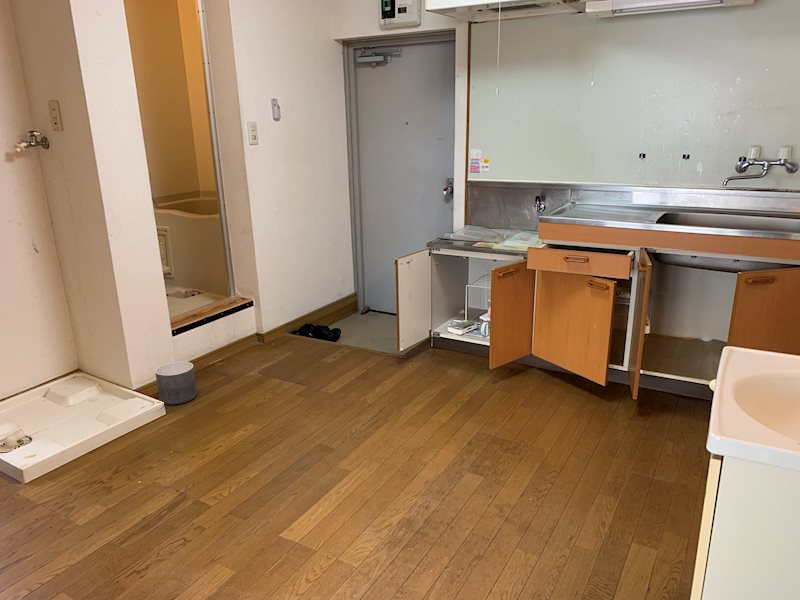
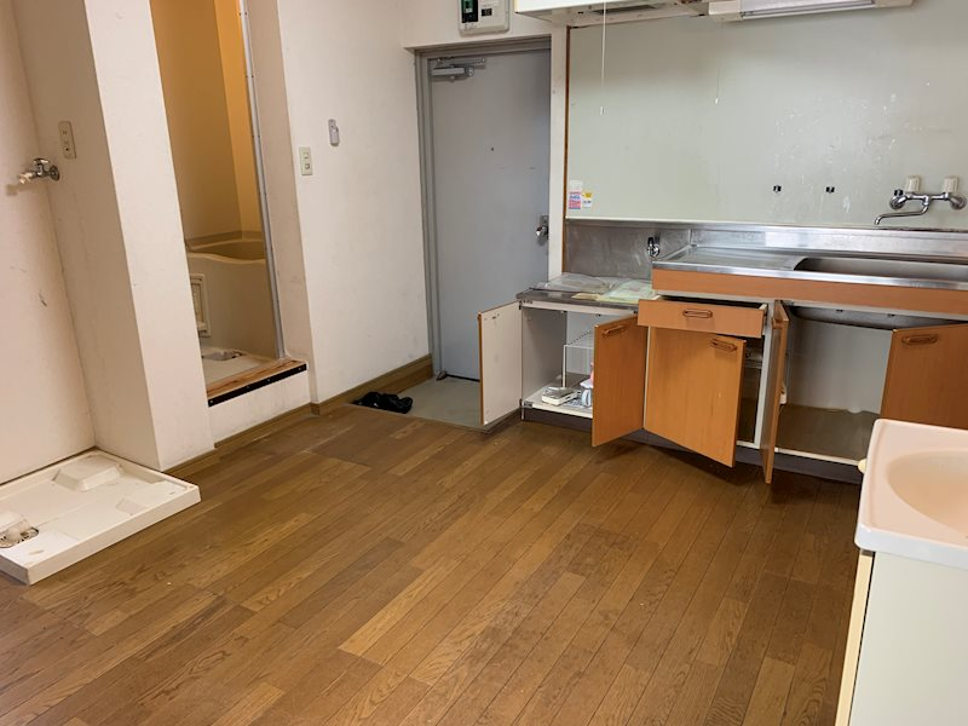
- planter [154,361,198,406]
